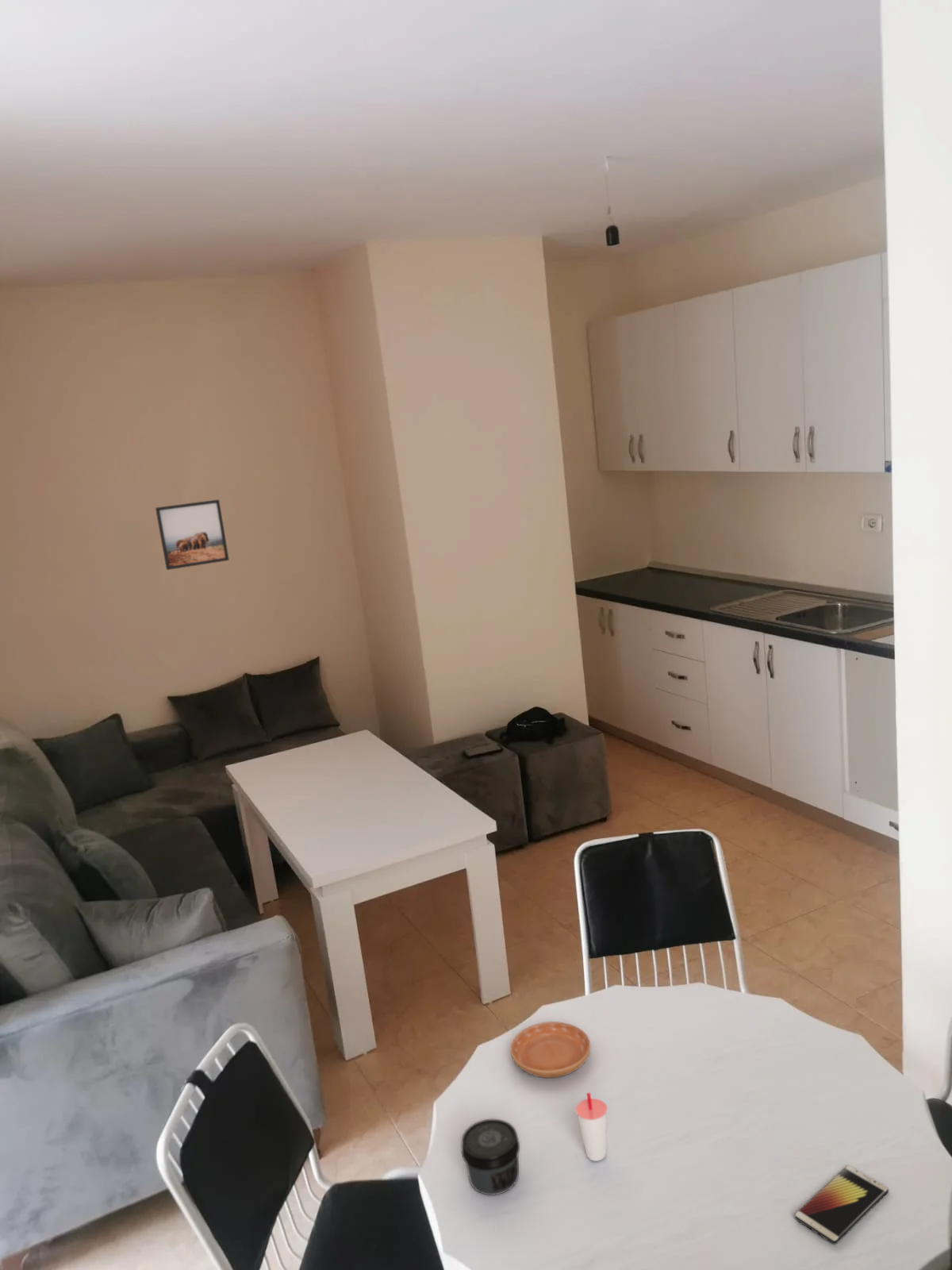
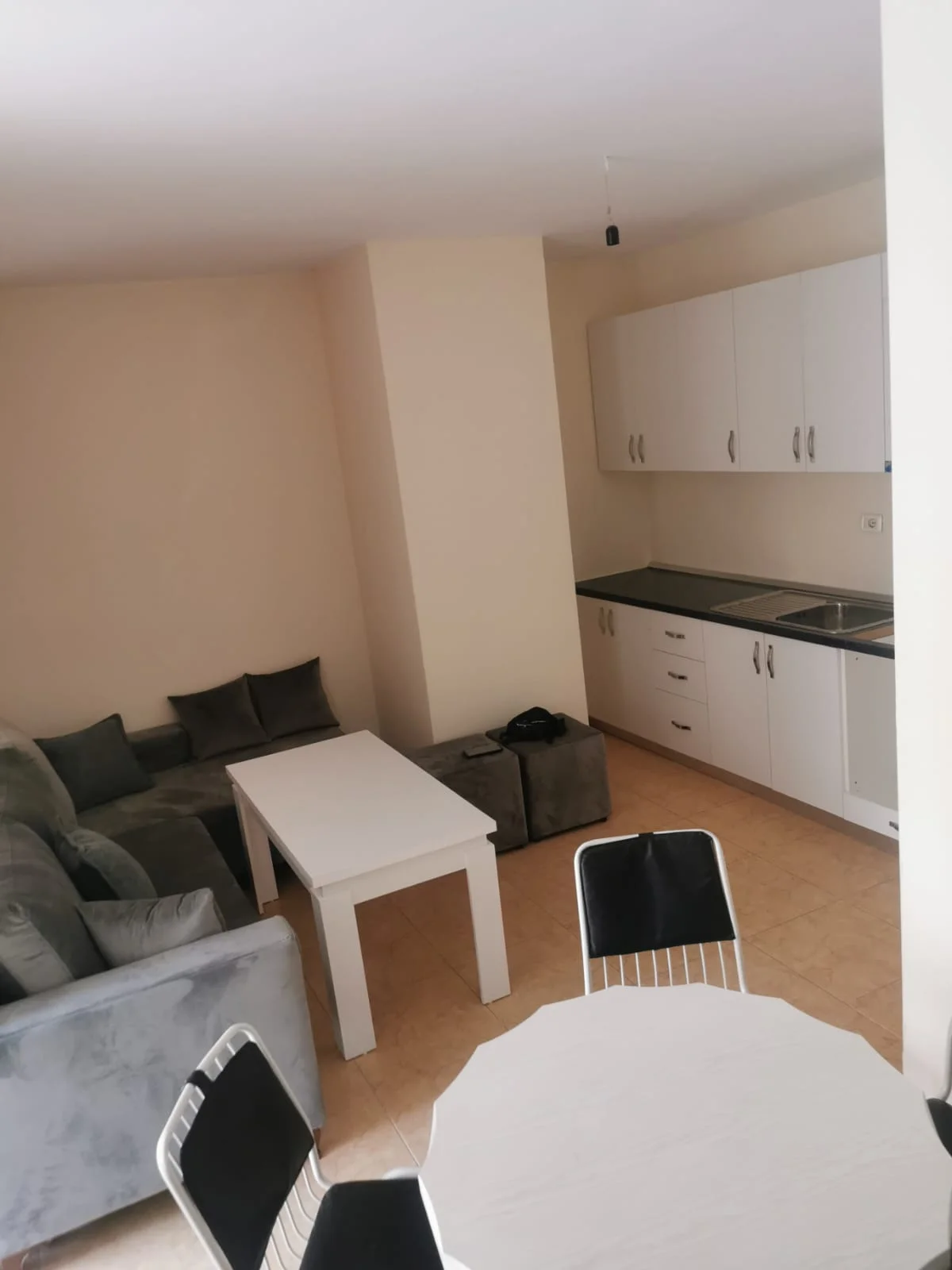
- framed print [155,498,230,571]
- saucer [509,1021,591,1079]
- smartphone [793,1164,889,1245]
- jar [460,1118,520,1196]
- cup [575,1091,608,1162]
